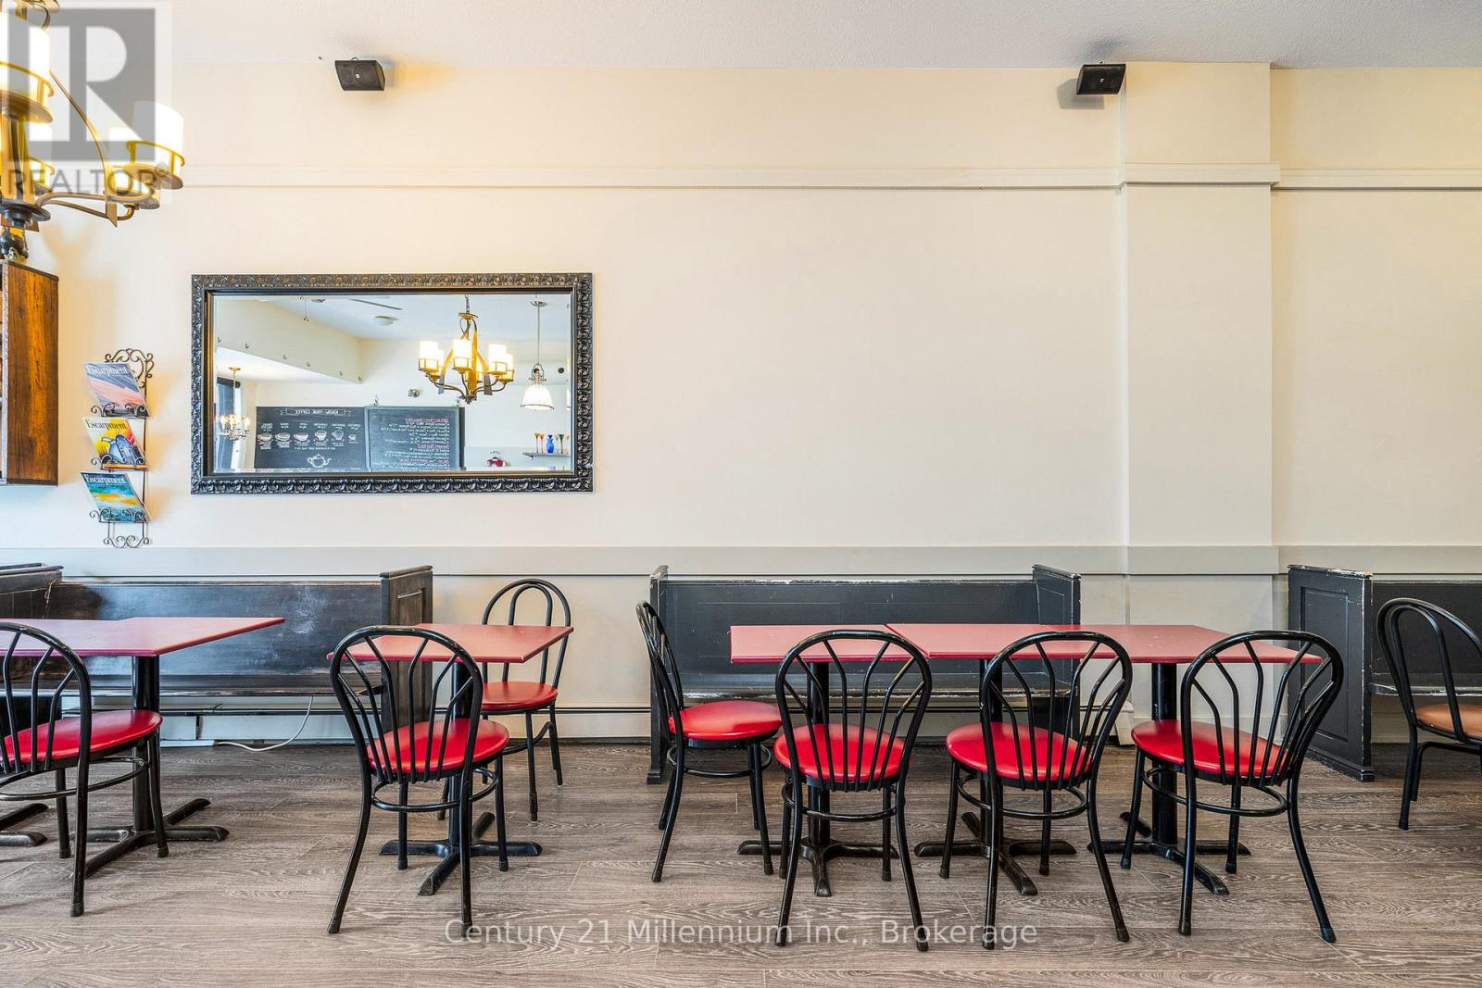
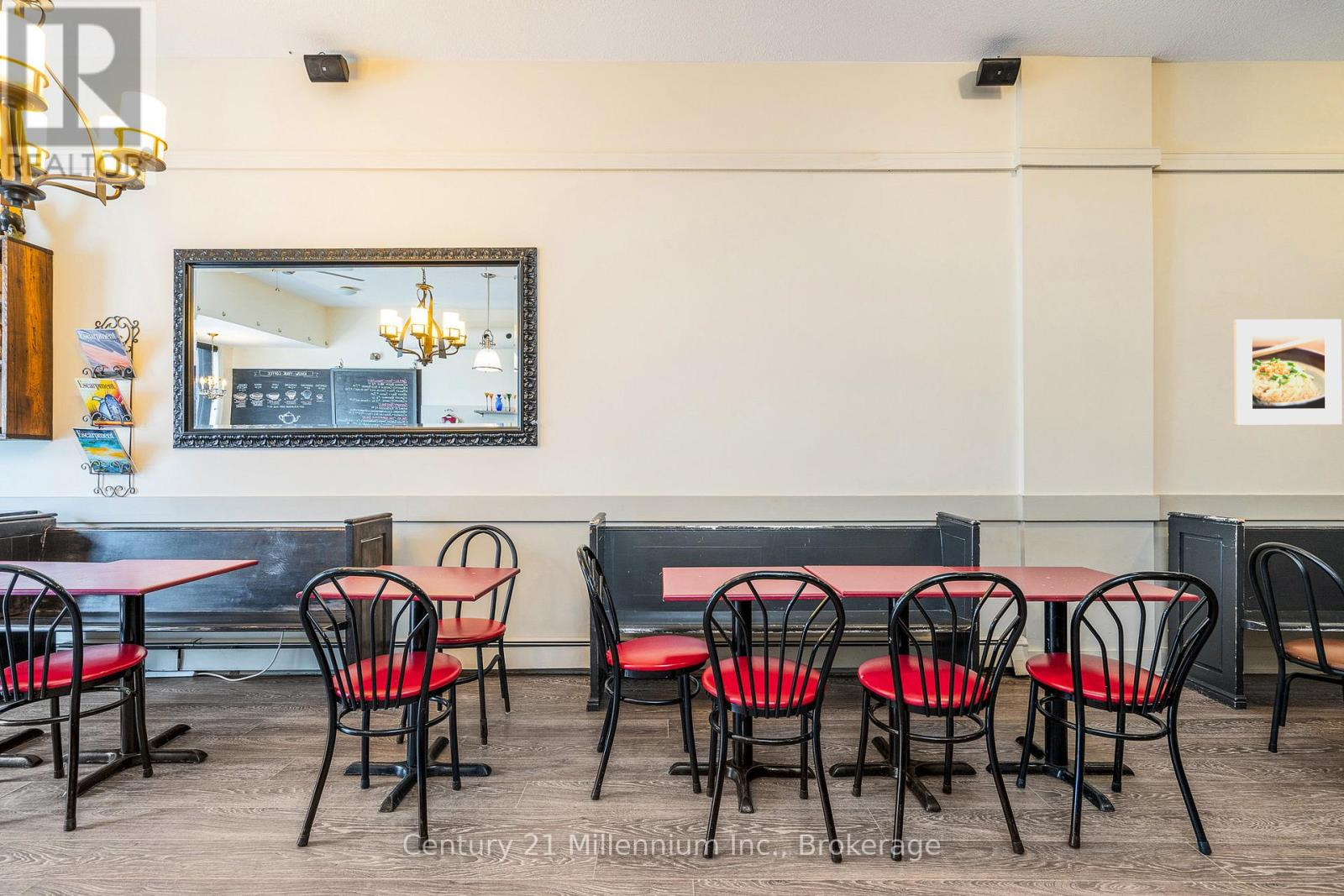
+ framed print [1233,318,1342,426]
